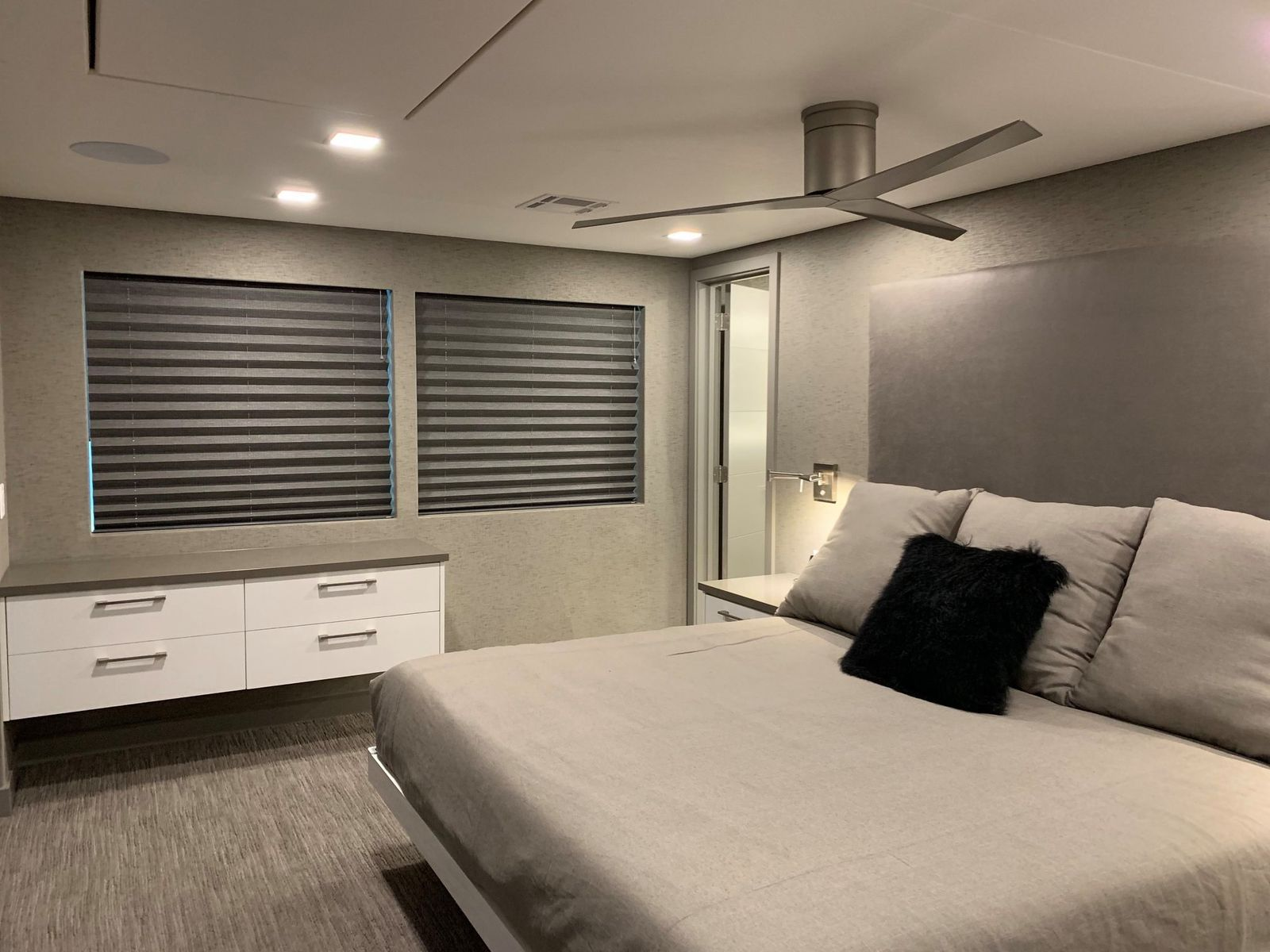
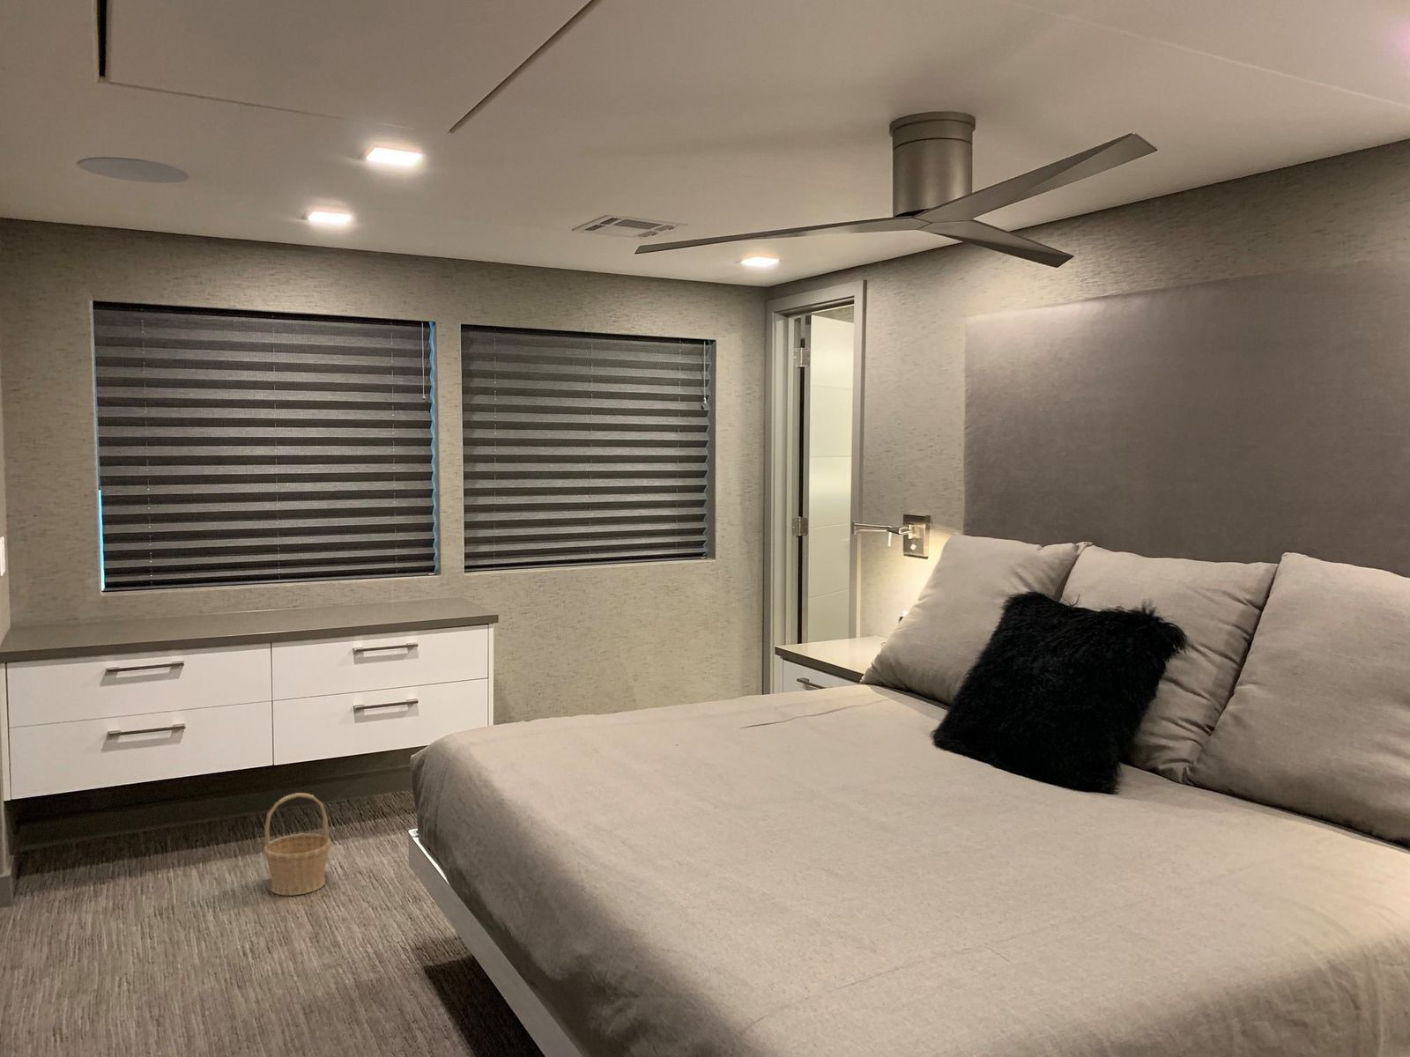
+ basket [263,792,331,897]
